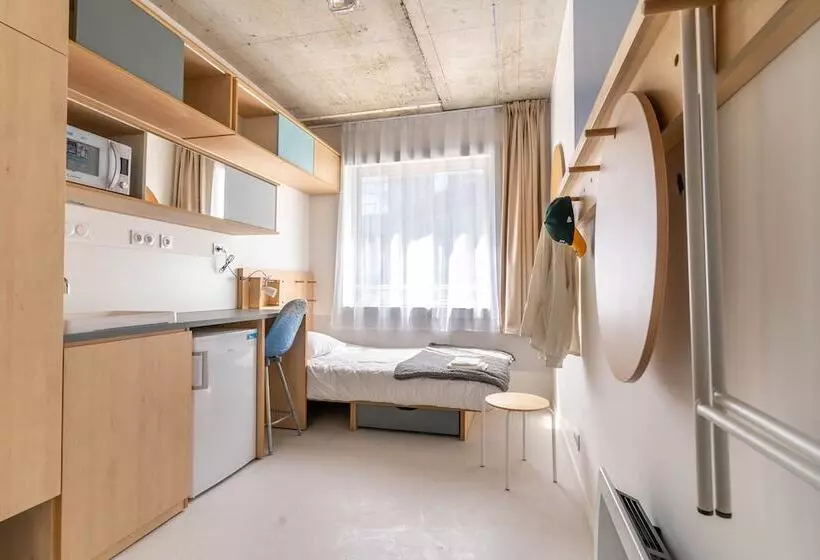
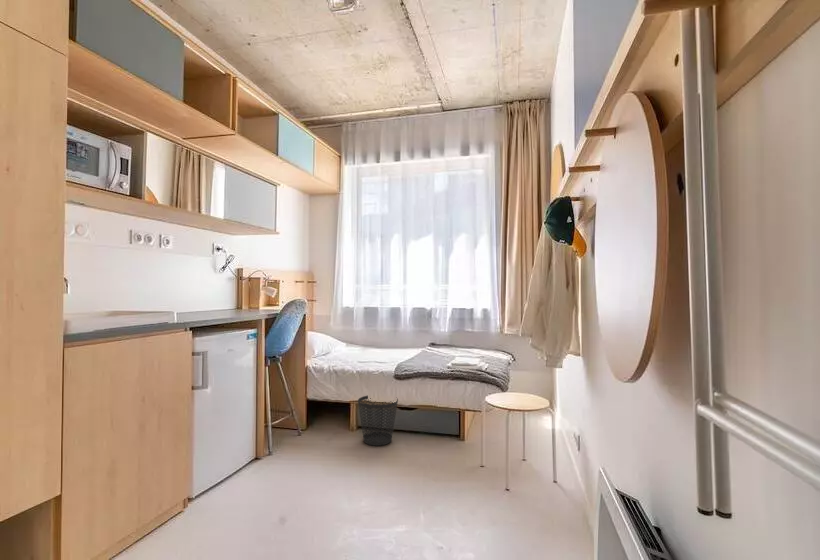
+ wastebasket [357,395,399,447]
